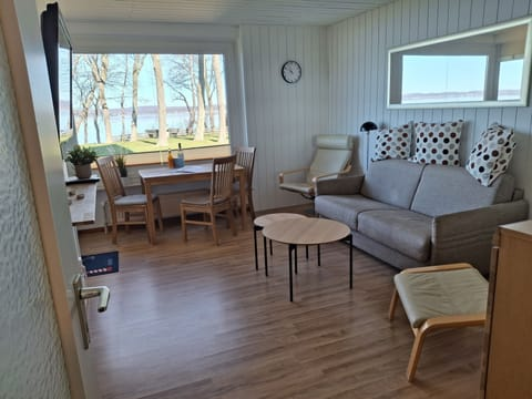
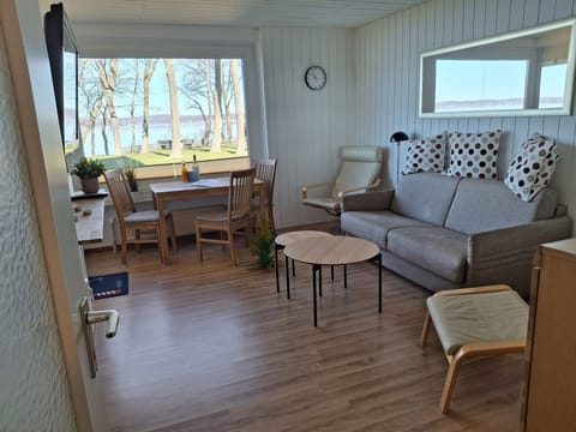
+ indoor plant [245,206,287,272]
